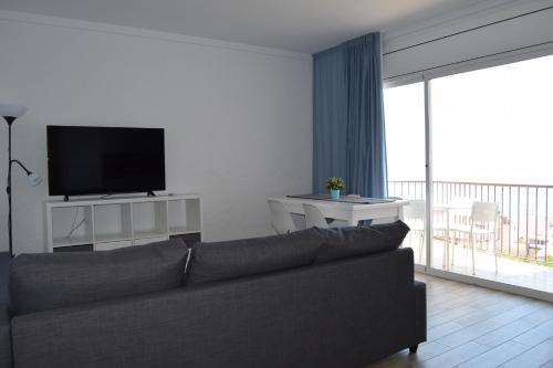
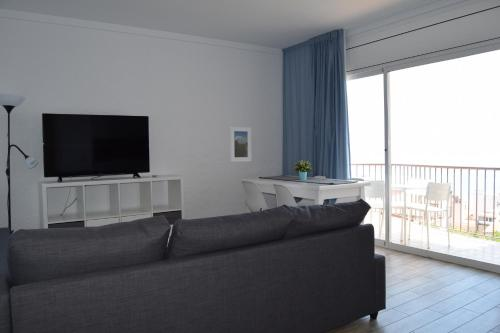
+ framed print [229,126,252,163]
